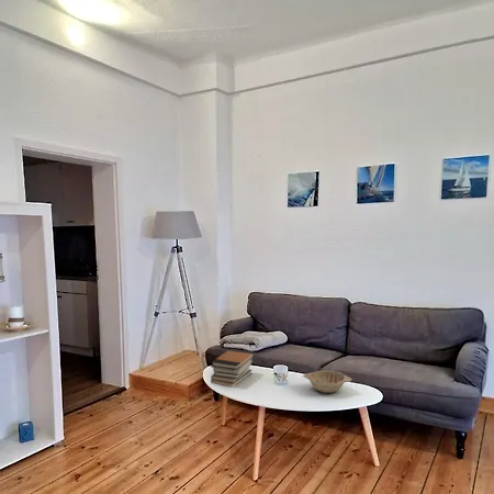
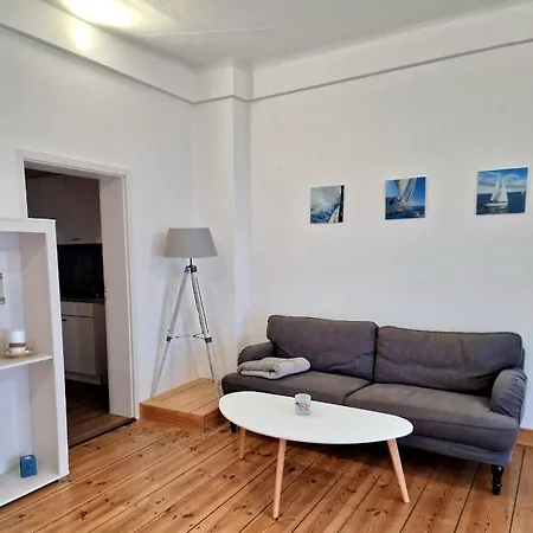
- decorative bowl [302,370,352,394]
- book stack [210,348,255,388]
